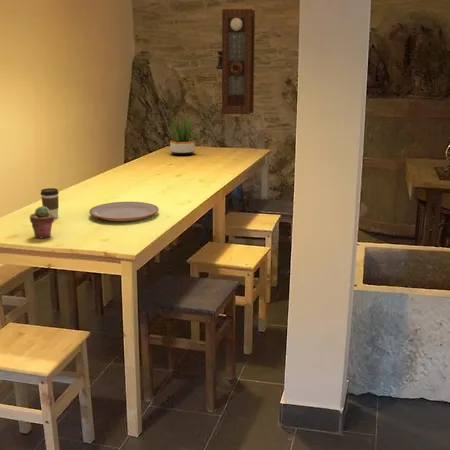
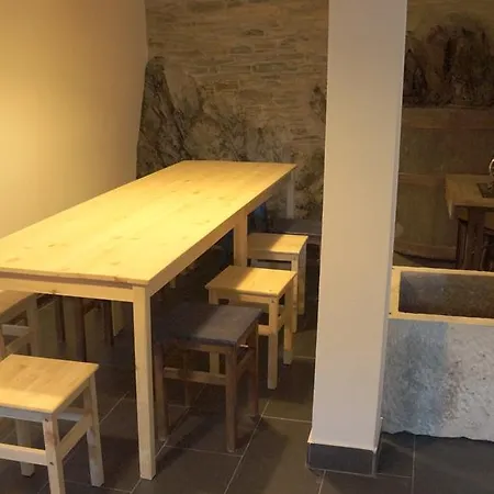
- potted plant [160,109,205,156]
- pendulum clock [215,8,256,116]
- plate [88,201,160,222]
- potted succulent [29,205,55,239]
- coffee cup [40,187,60,219]
